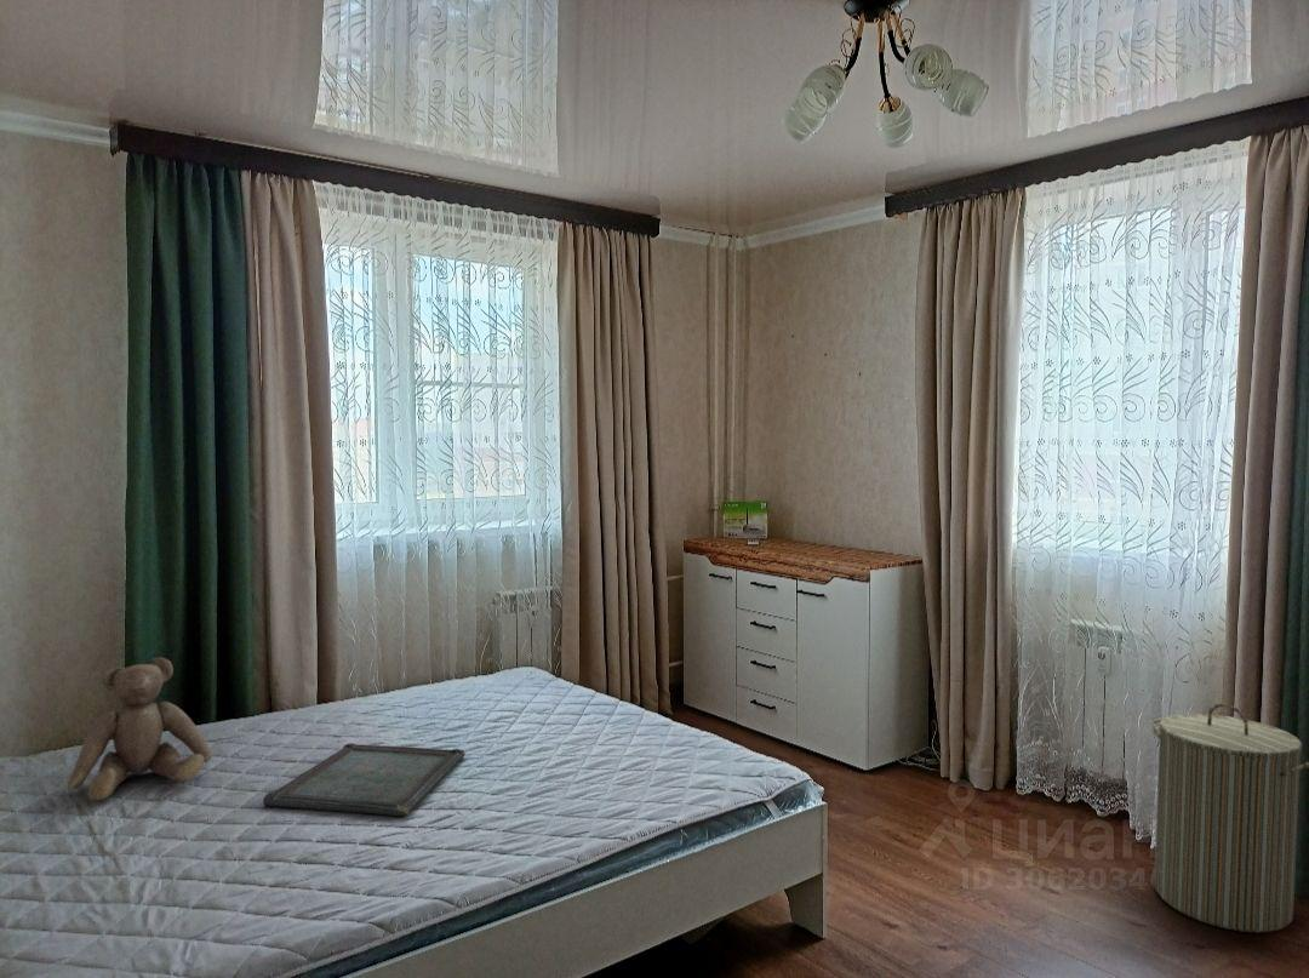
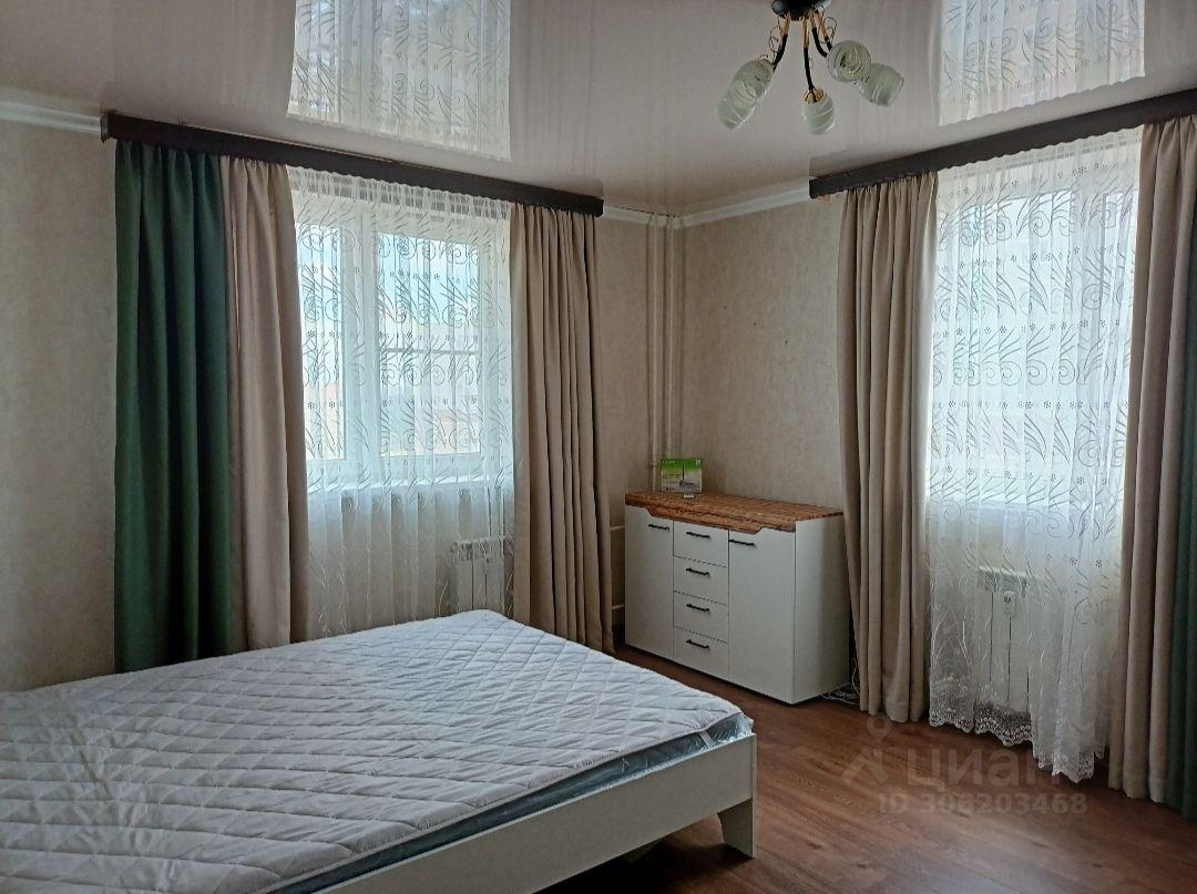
- laundry hamper [1151,702,1309,933]
- serving tray [262,742,467,817]
- teddy bear [65,657,213,801]
